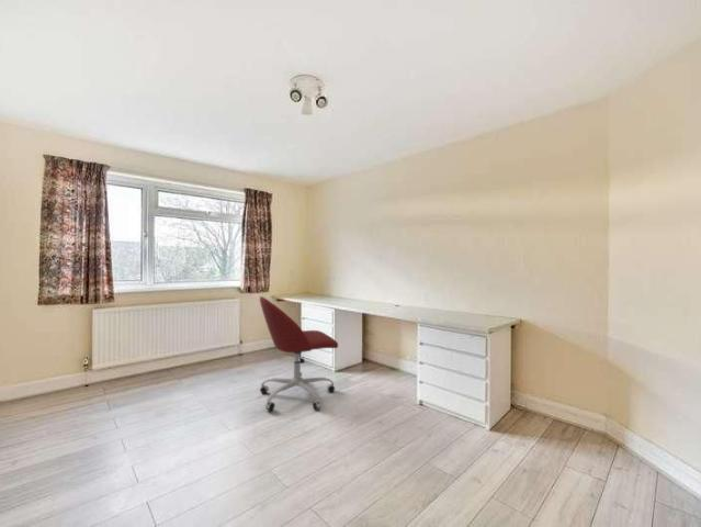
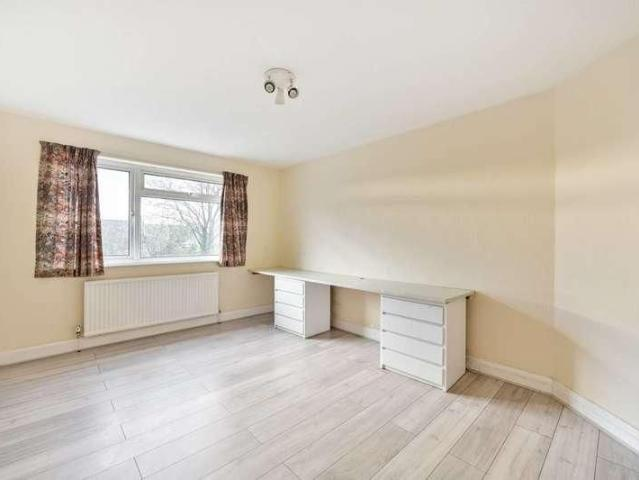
- office chair [259,295,339,412]
